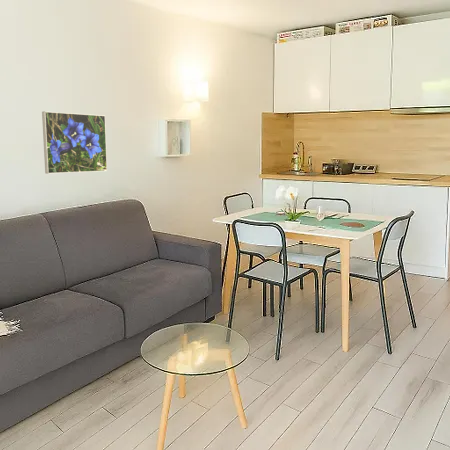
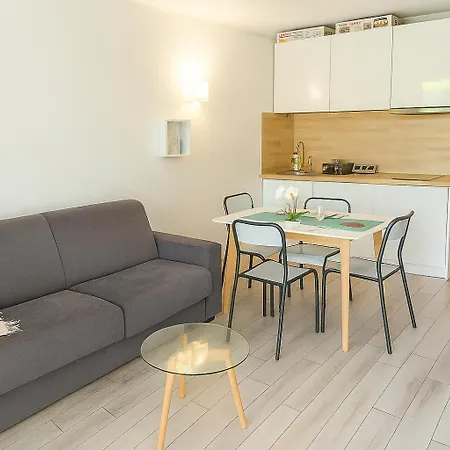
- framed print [41,110,108,175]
